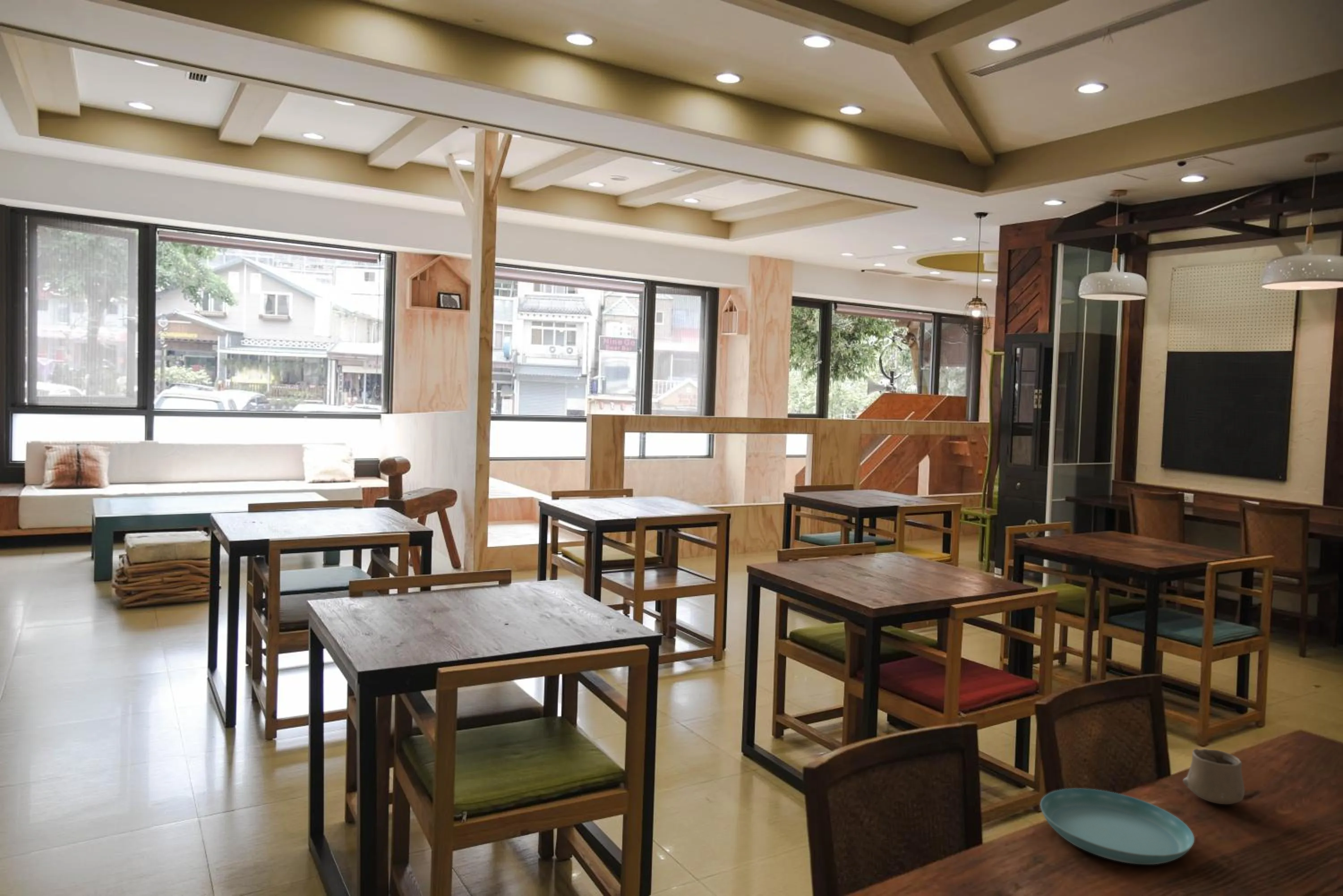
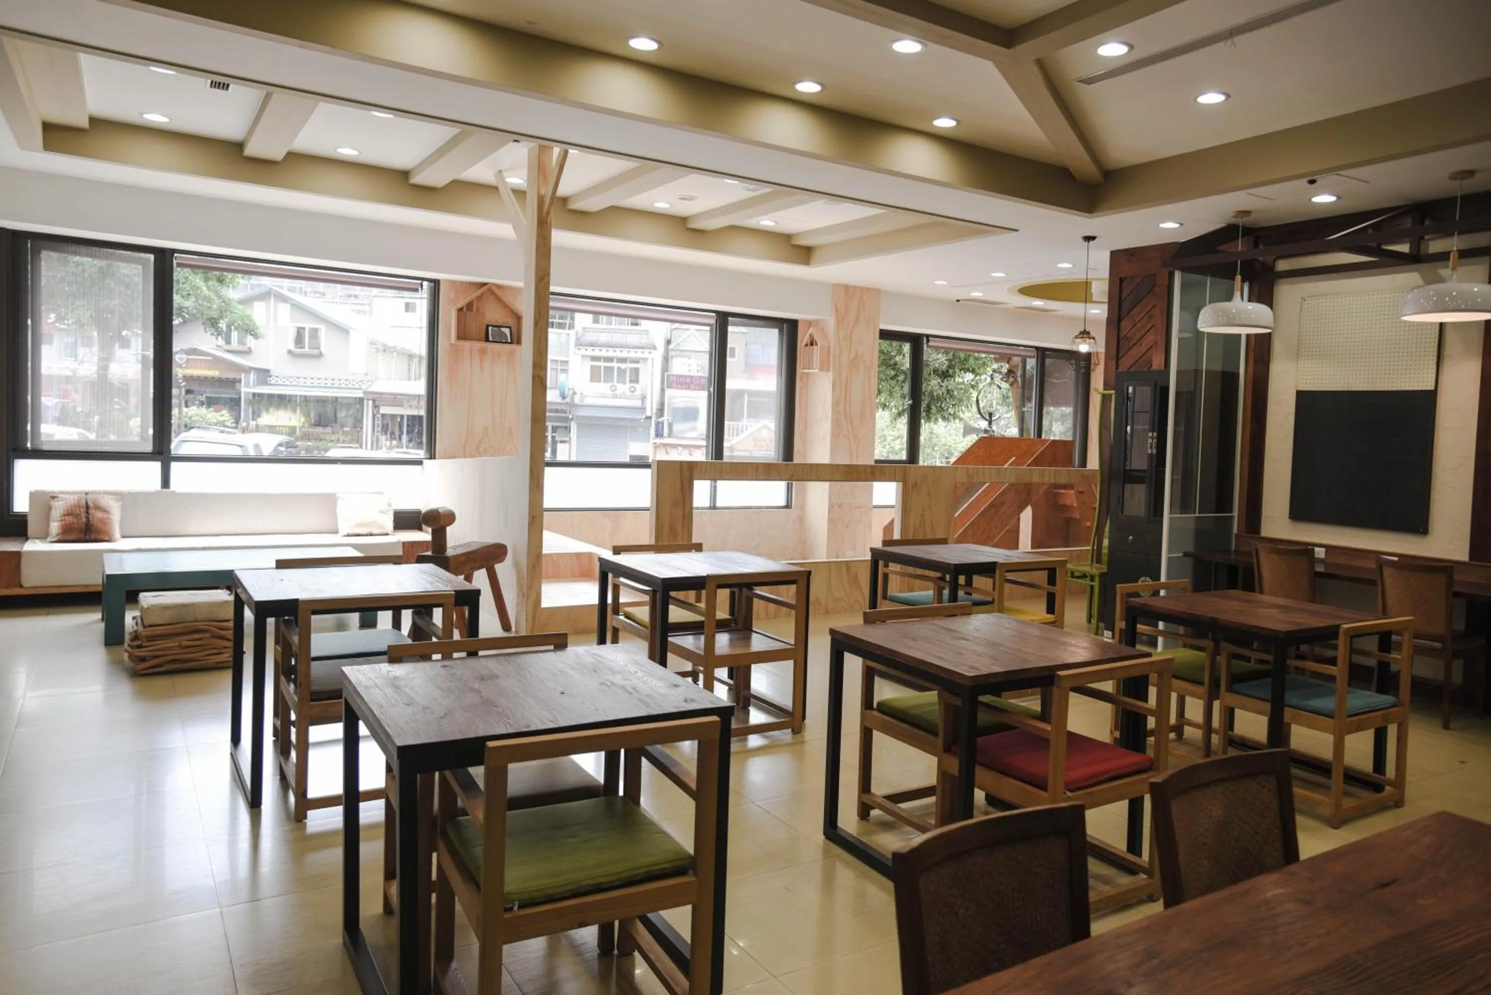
- saucer [1040,788,1195,865]
- cup [1182,748,1245,805]
